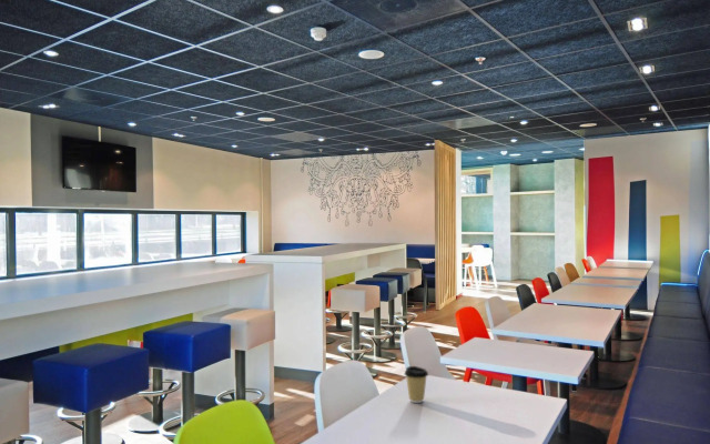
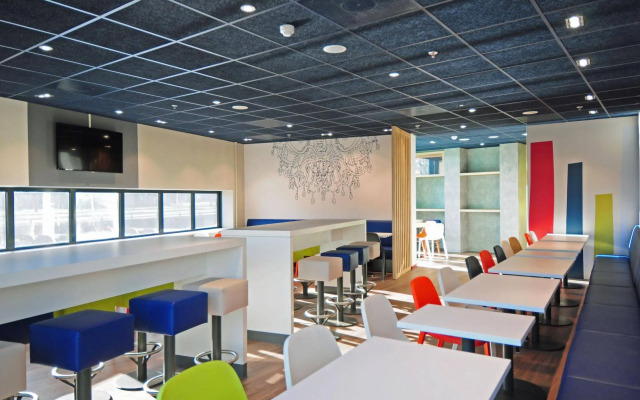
- coffee cup [403,365,429,404]
